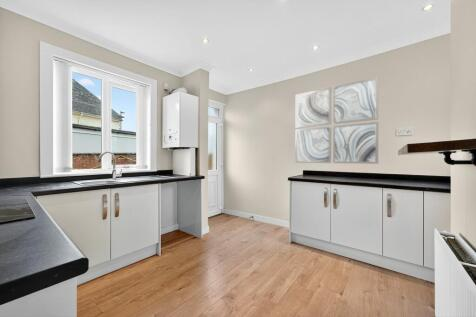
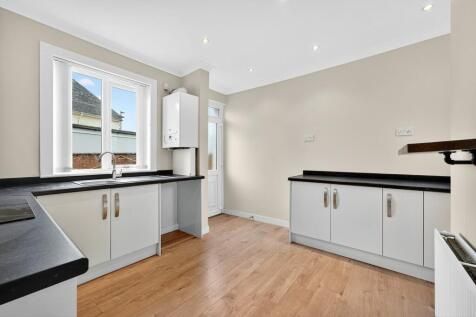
- wall art [295,76,379,165]
